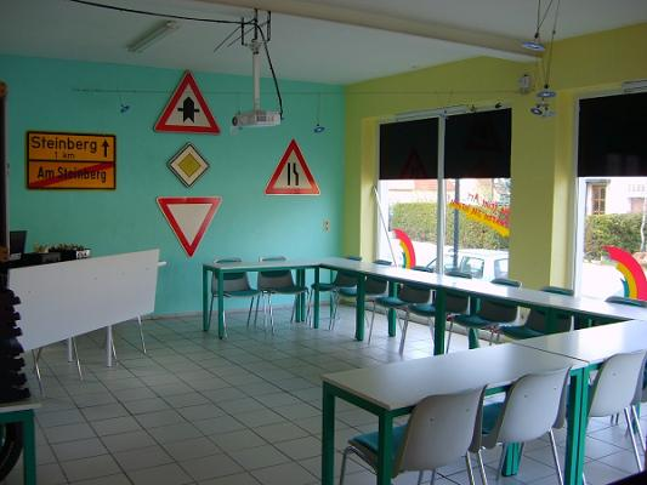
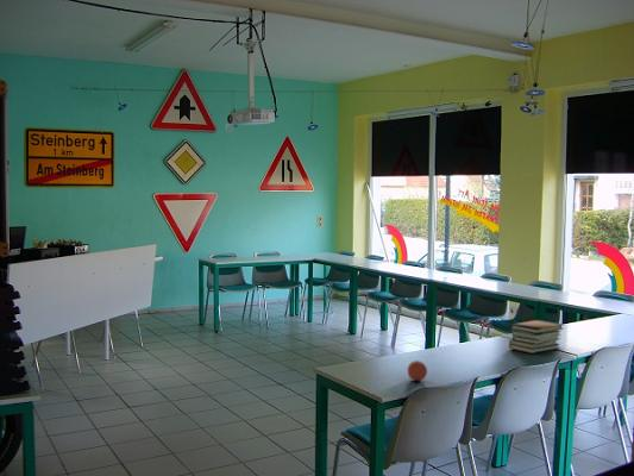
+ apple [407,359,428,382]
+ book stack [508,319,564,355]
